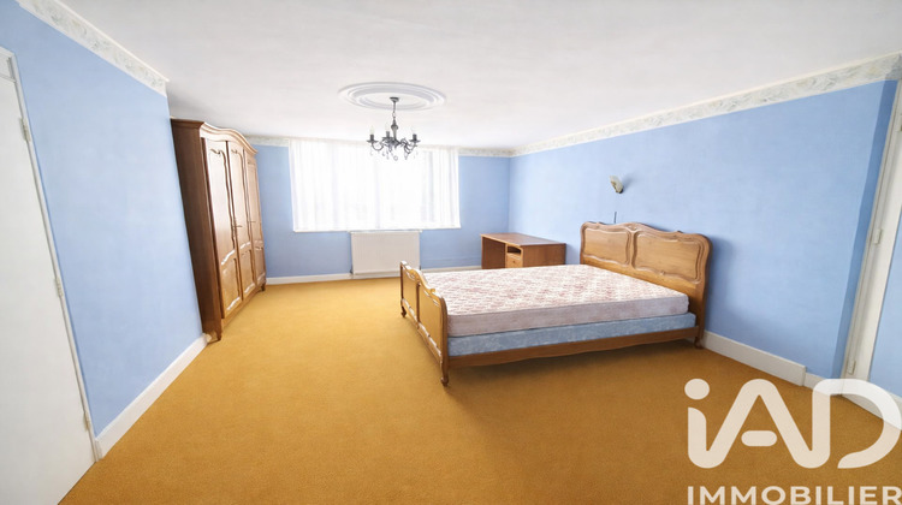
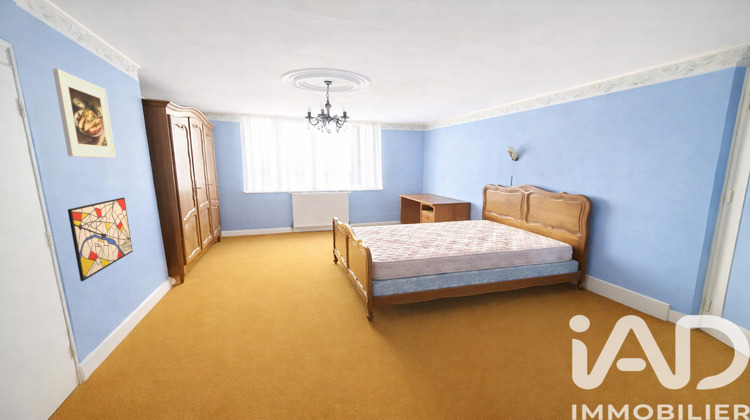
+ wall art [67,197,133,282]
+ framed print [52,68,117,159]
